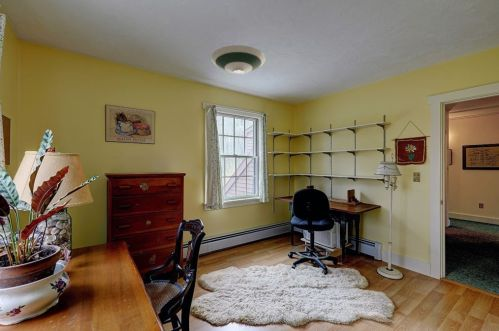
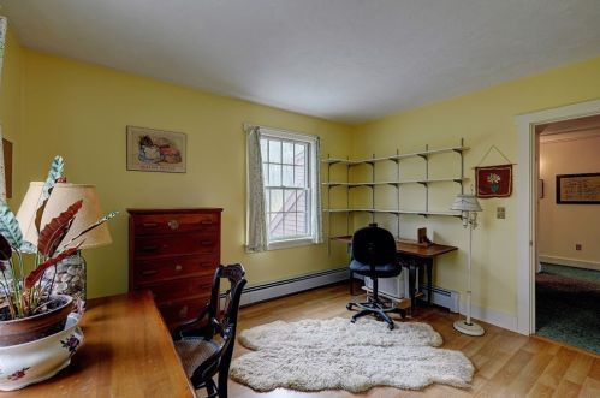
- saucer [210,44,266,75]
